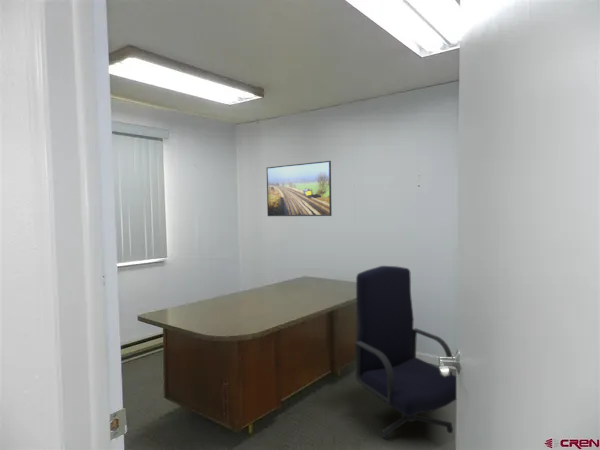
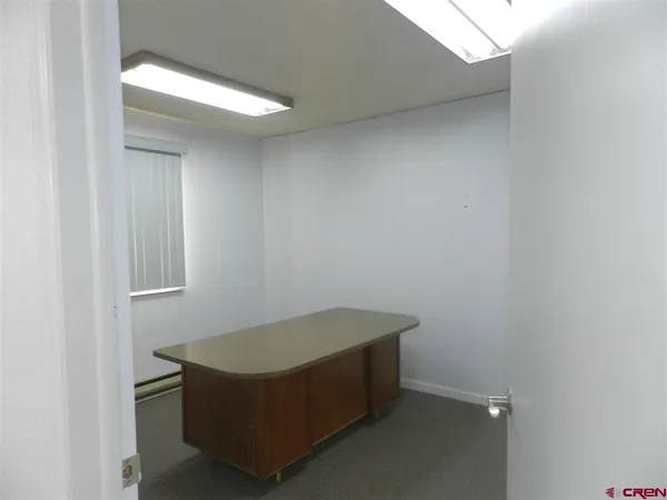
- office chair [354,265,457,441]
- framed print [266,160,333,217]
